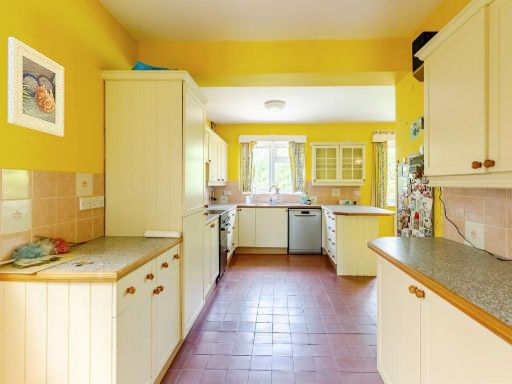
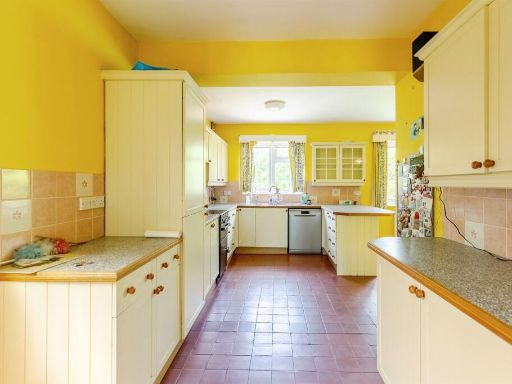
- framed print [7,36,65,137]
